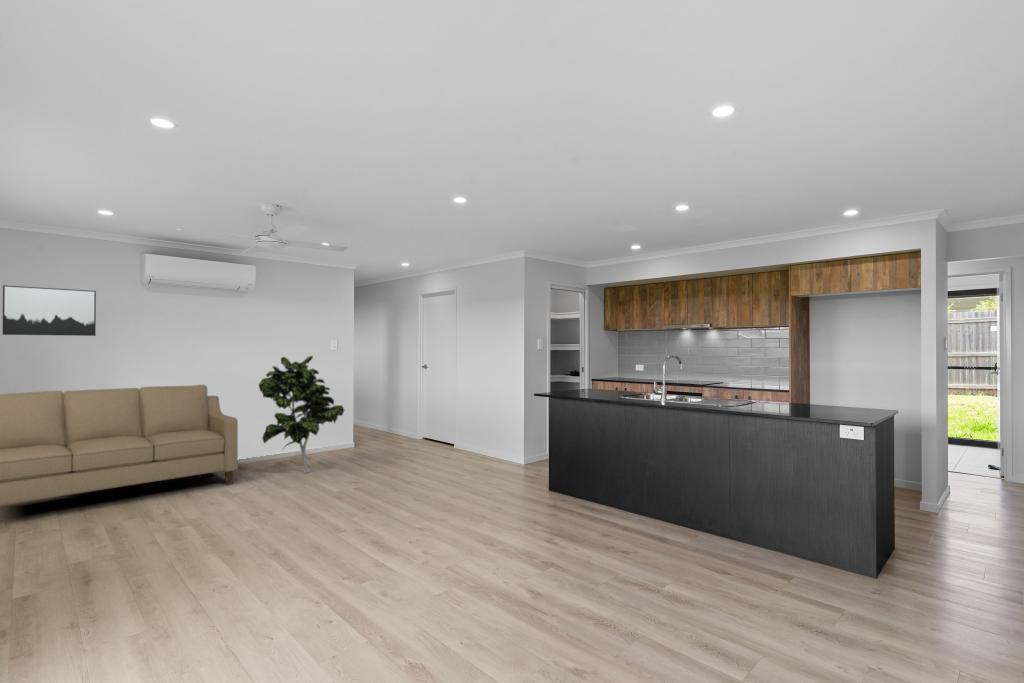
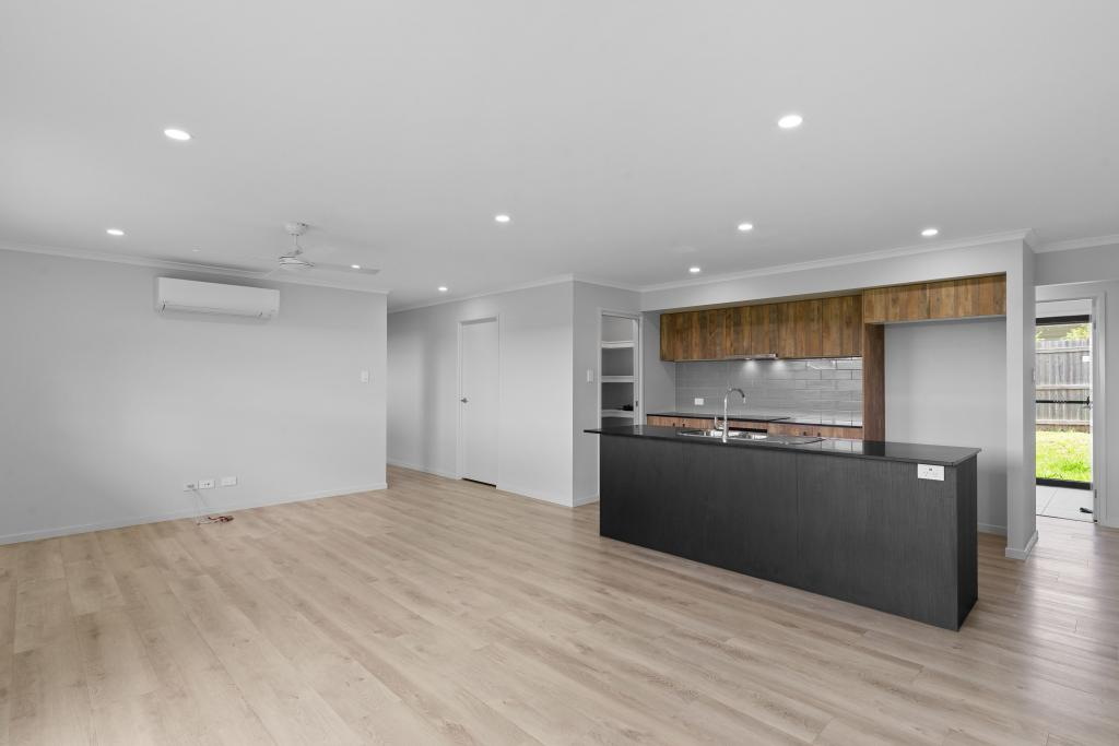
- wall art [2,284,97,337]
- indoor plant [258,355,345,474]
- sofa [0,384,239,506]
